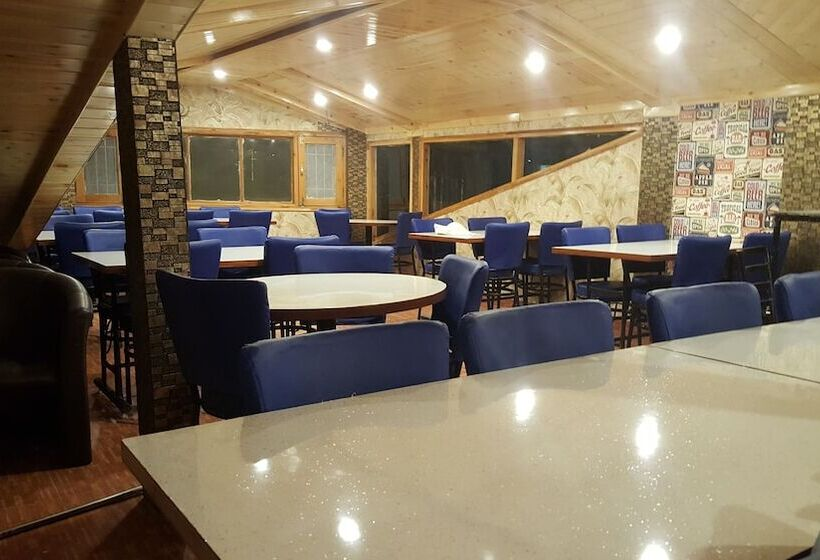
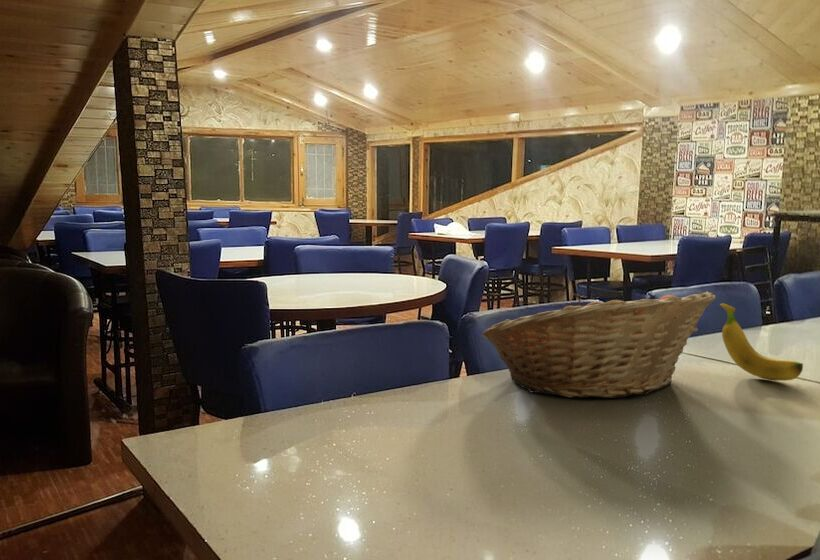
+ banana [719,302,804,382]
+ fruit basket [481,290,717,399]
